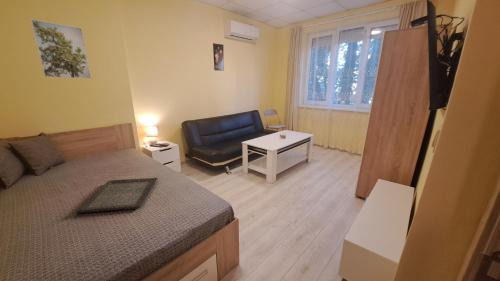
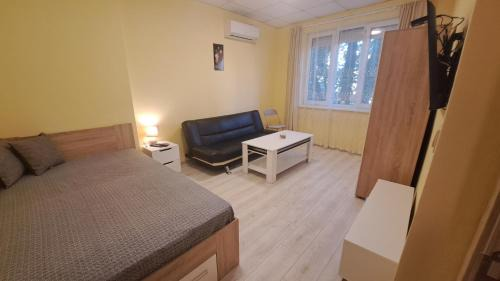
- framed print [30,18,92,80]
- serving tray [75,177,159,214]
